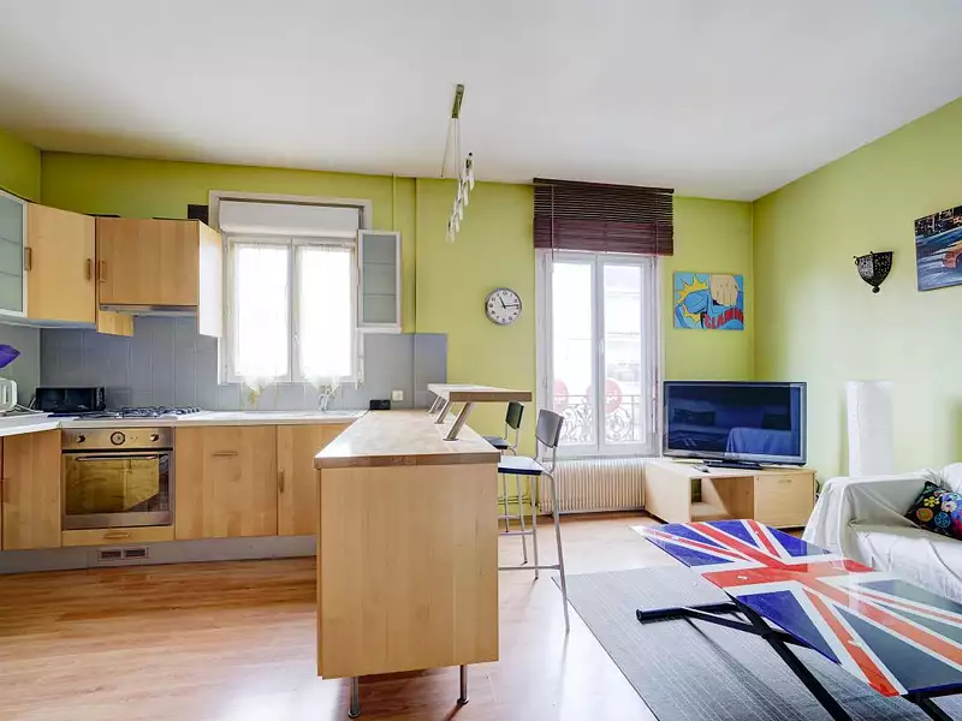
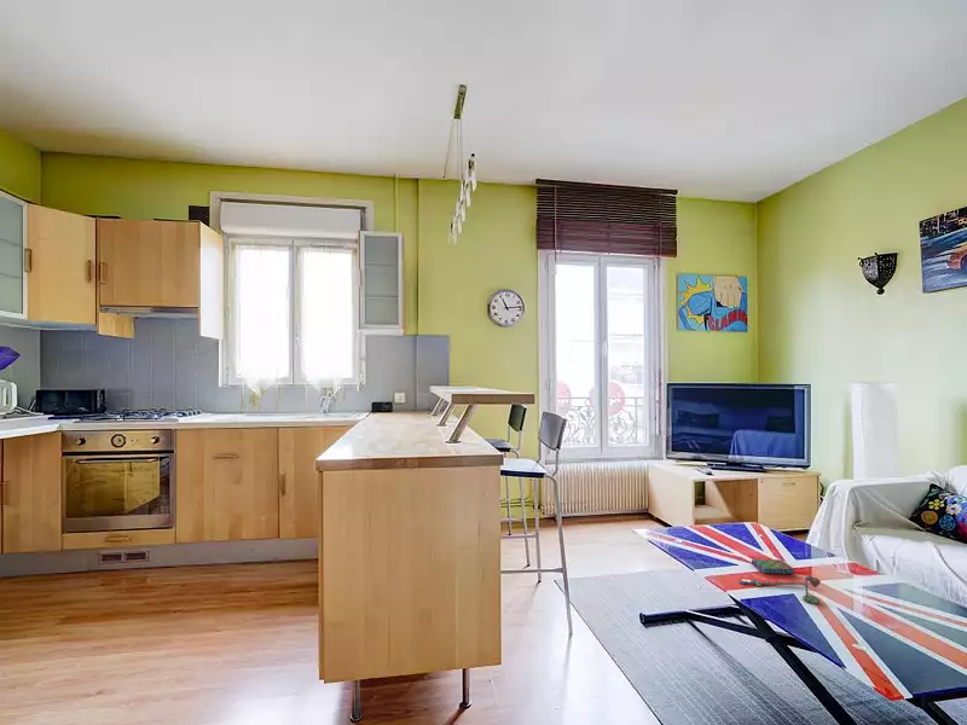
+ board game [739,558,822,604]
